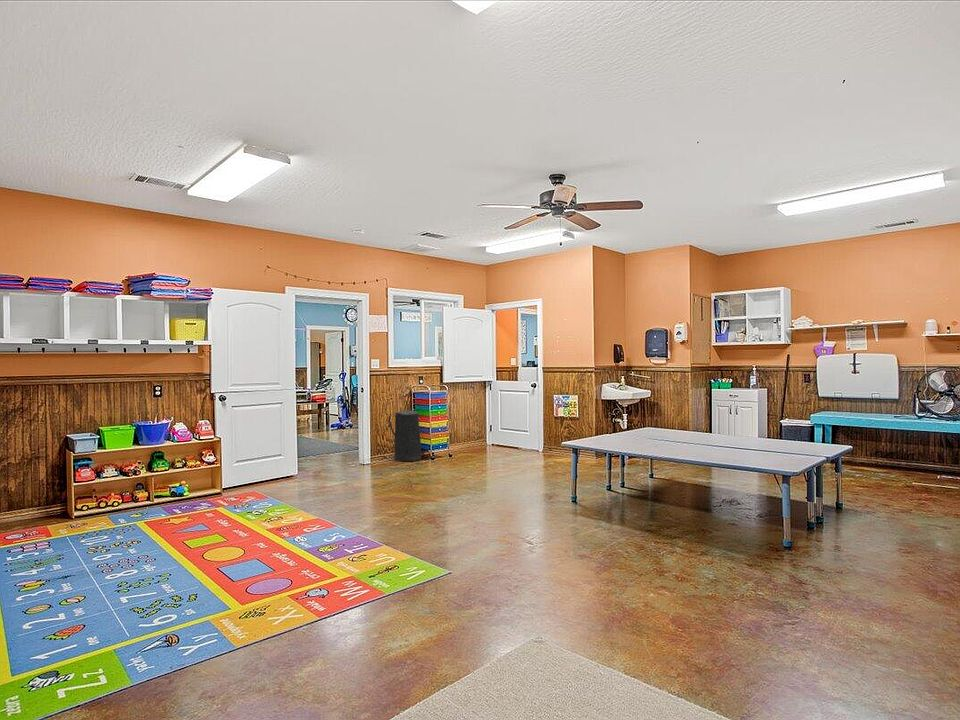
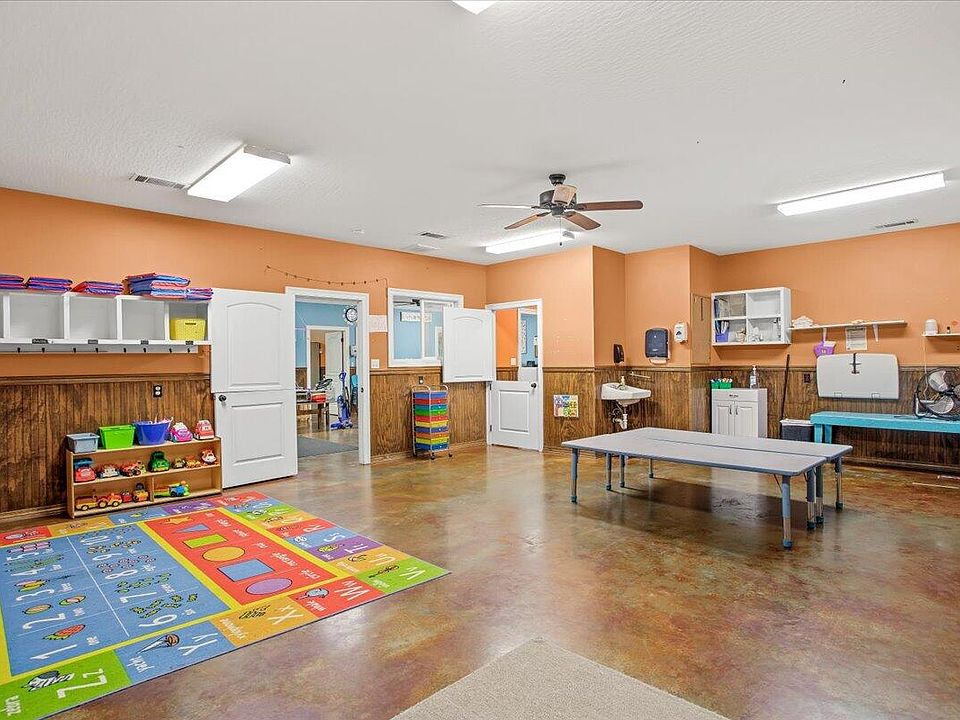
- trash can [388,408,422,462]
